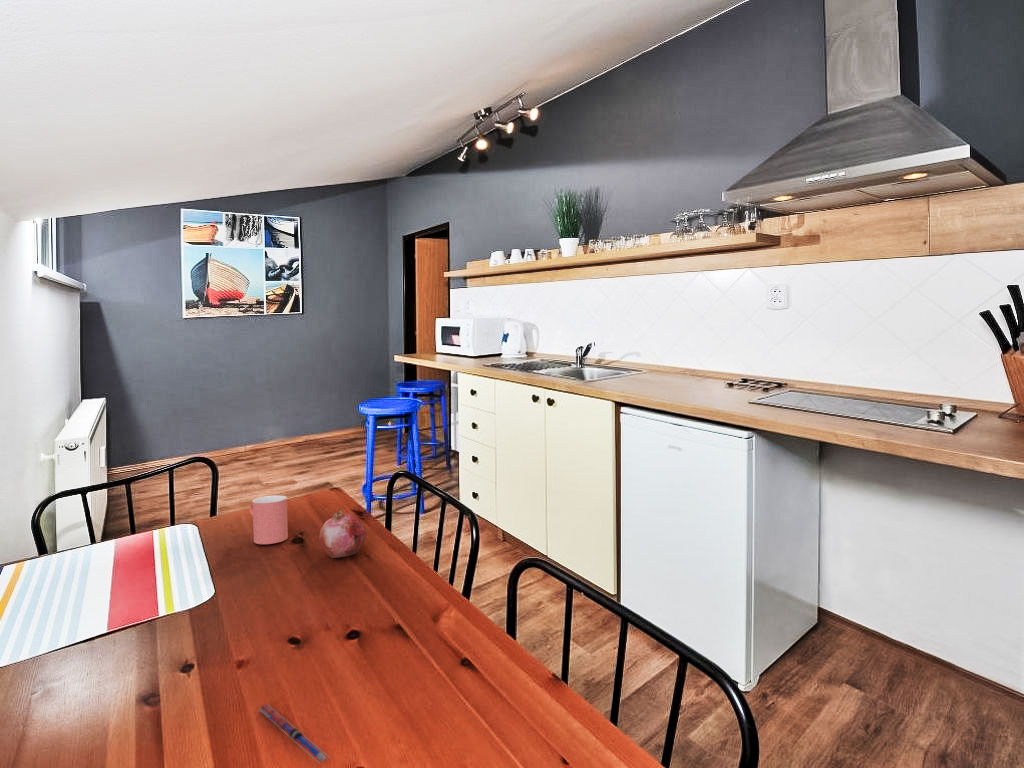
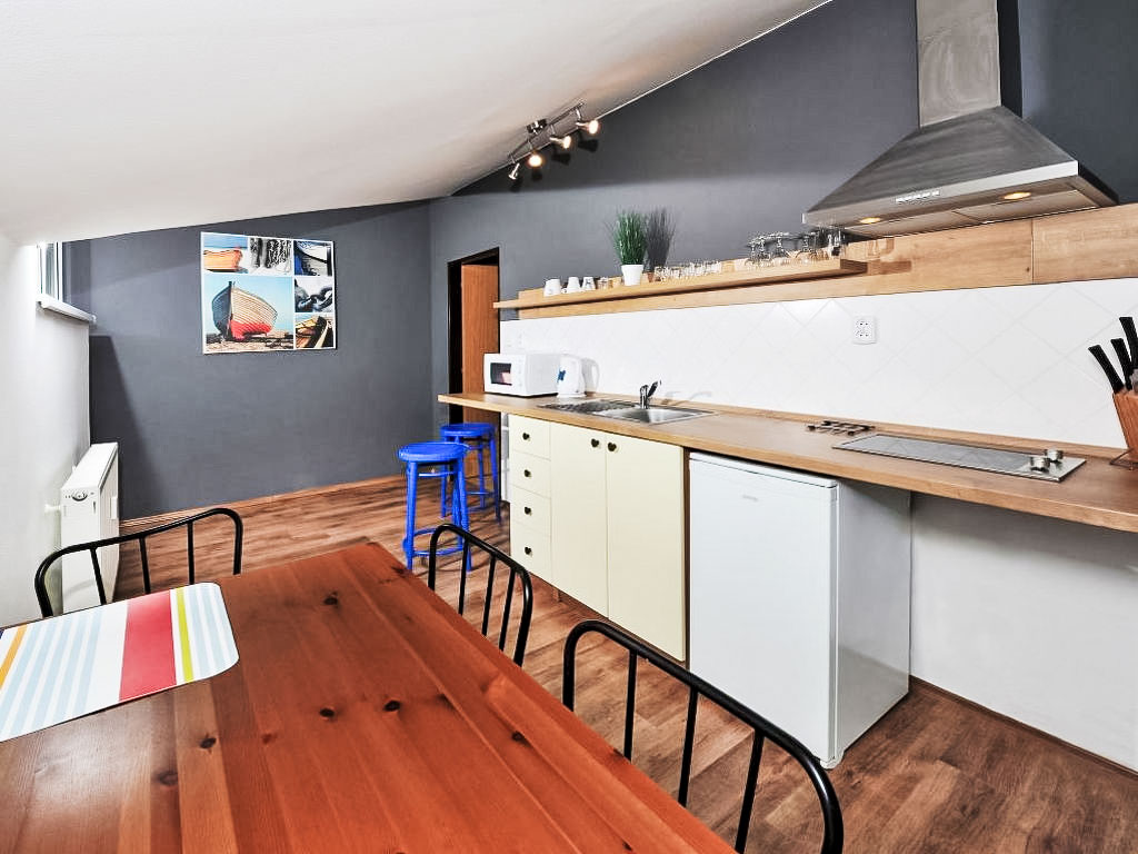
- cup [249,494,289,545]
- pen [258,703,331,765]
- fruit [318,507,367,559]
